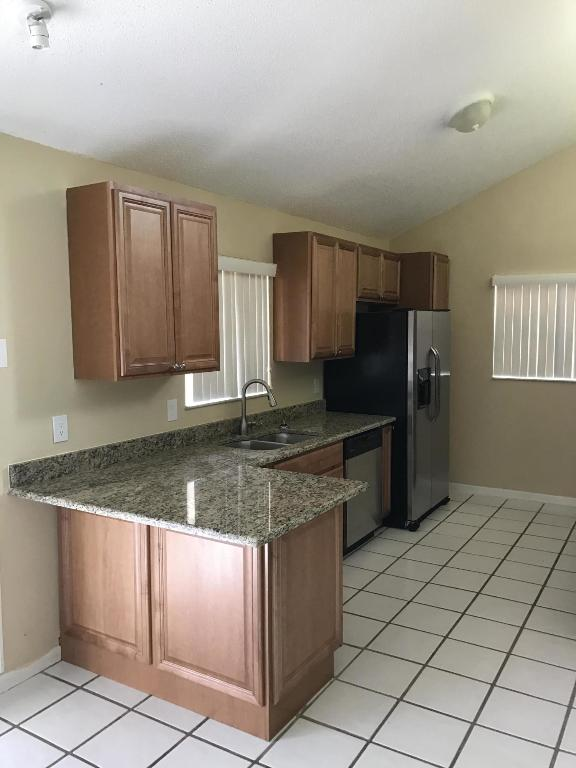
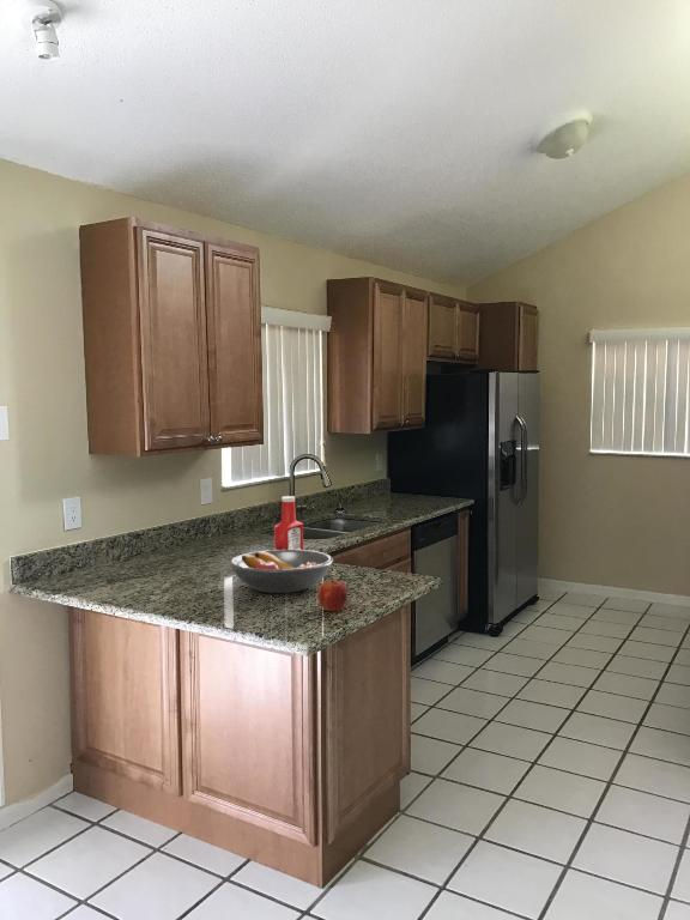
+ fruit bowl [228,549,334,594]
+ apple [316,576,349,612]
+ soap bottle [273,495,304,550]
